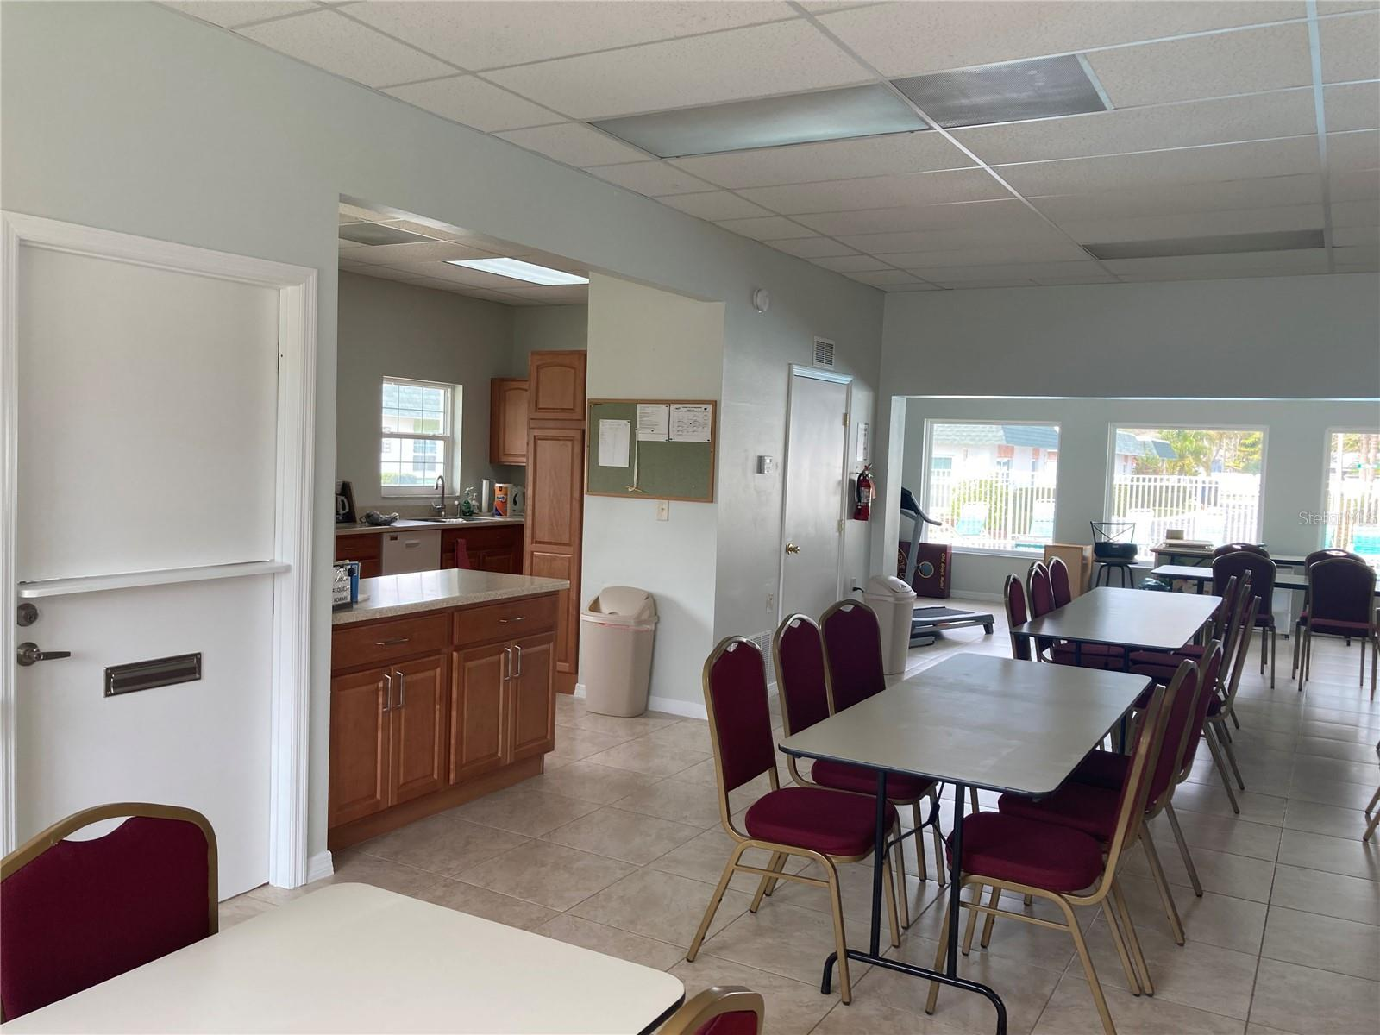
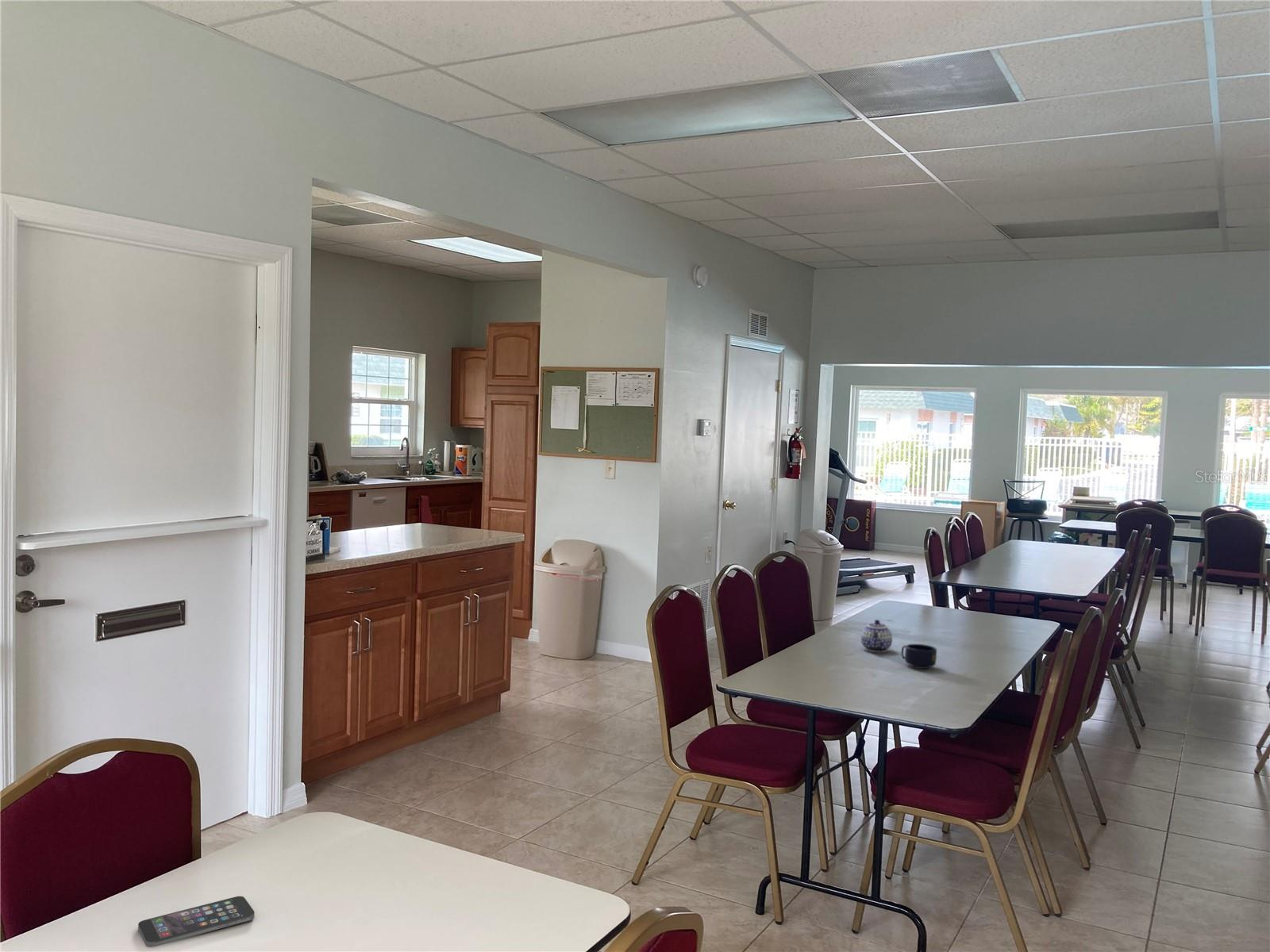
+ mug [901,643,937,670]
+ smartphone [137,896,256,948]
+ teapot [860,619,893,653]
